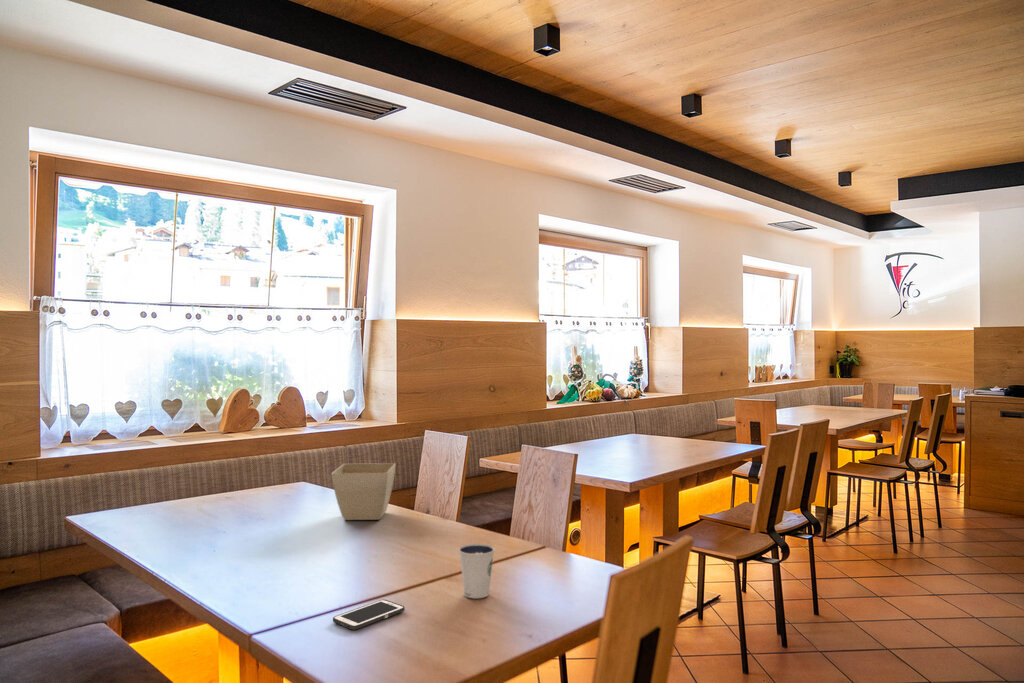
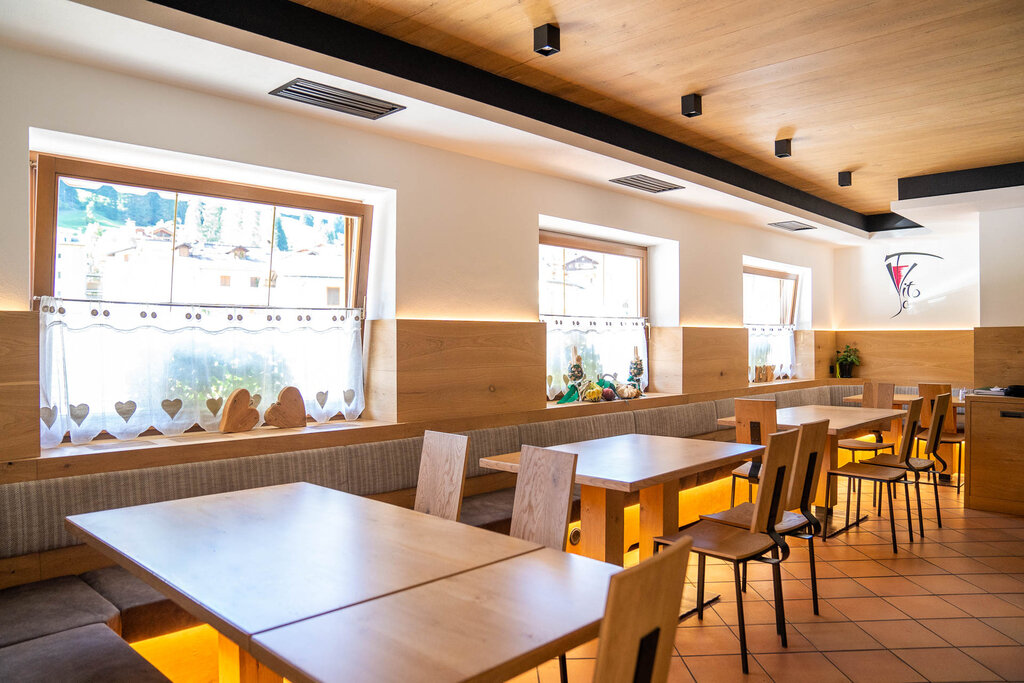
- flower pot [330,462,397,521]
- dixie cup [458,543,496,599]
- cell phone [332,599,406,631]
